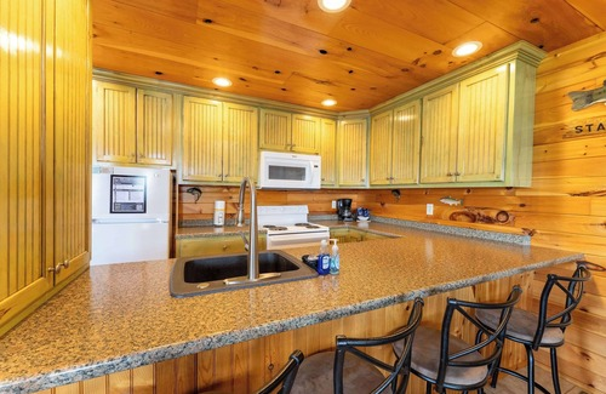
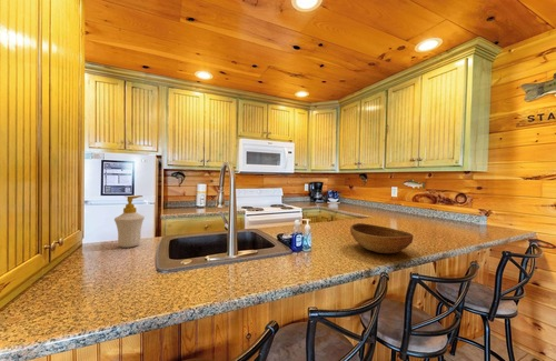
+ soap bottle [113,194,146,249]
+ bowl [349,222,415,254]
